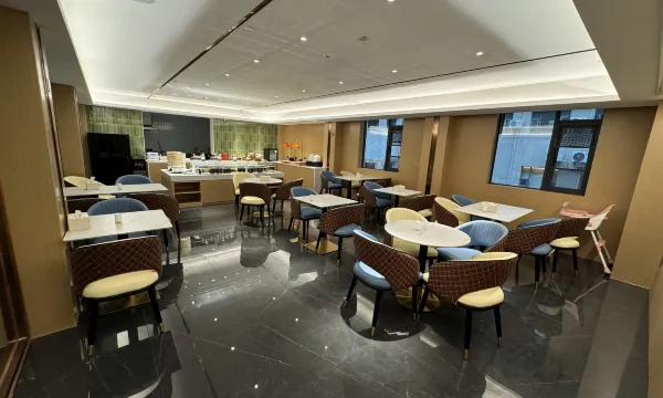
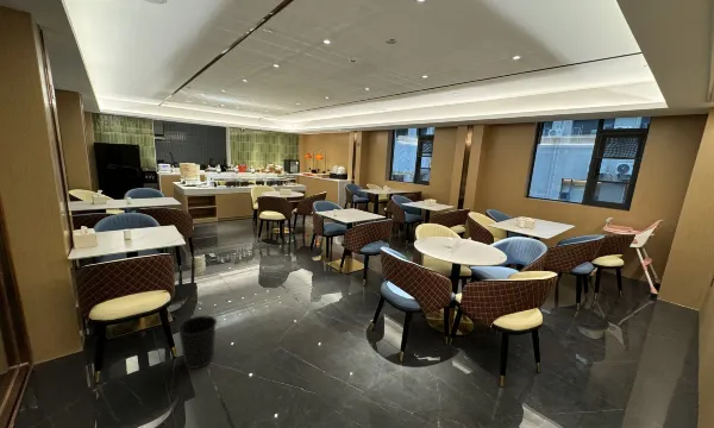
+ wastebasket [177,315,218,370]
